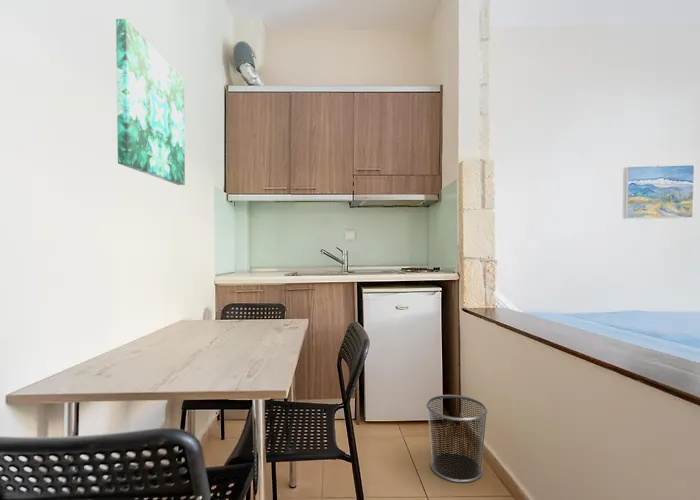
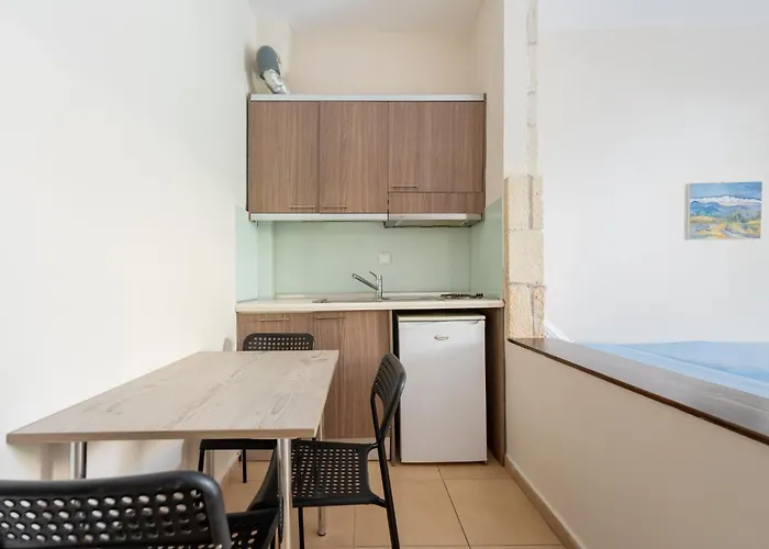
- wall art [115,18,186,186]
- waste bin [425,394,488,484]
